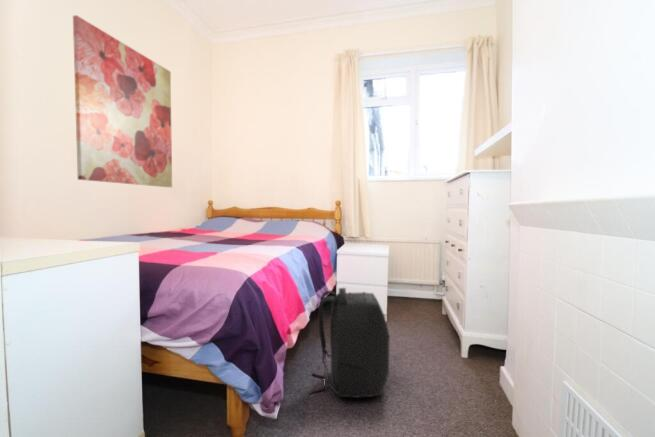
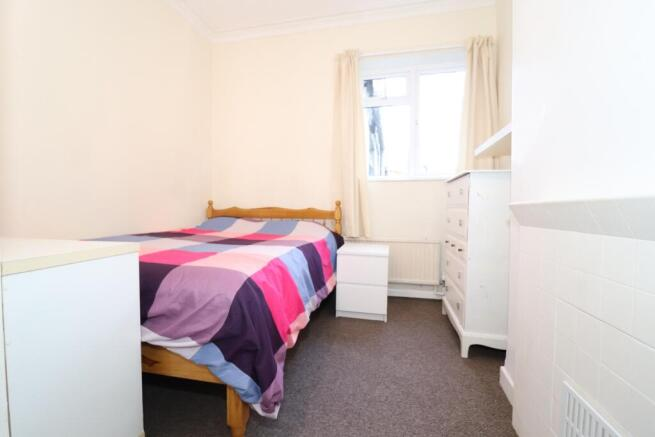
- backpack [308,287,391,399]
- wall art [72,14,173,188]
